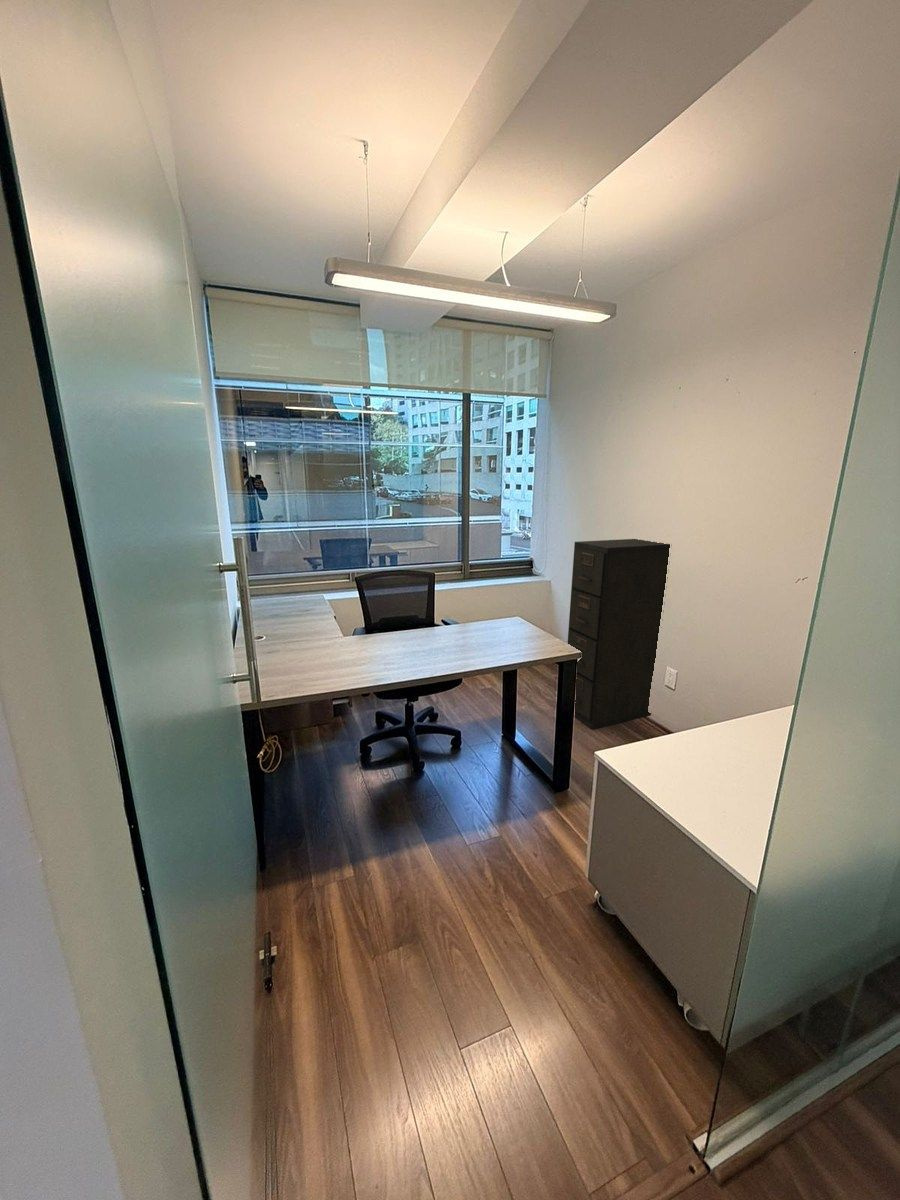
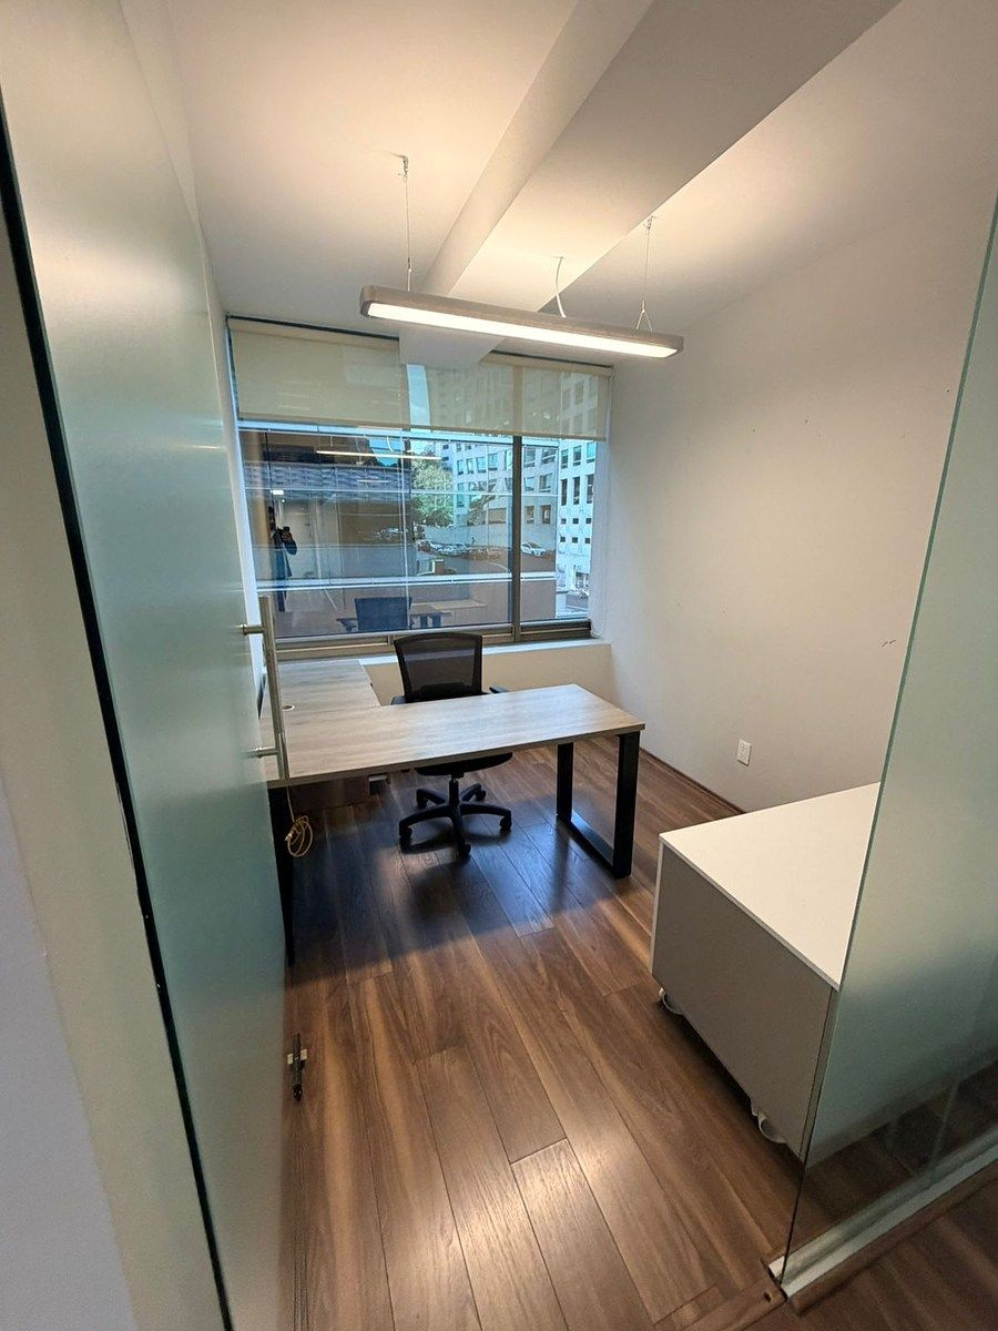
- filing cabinet [567,538,671,730]
